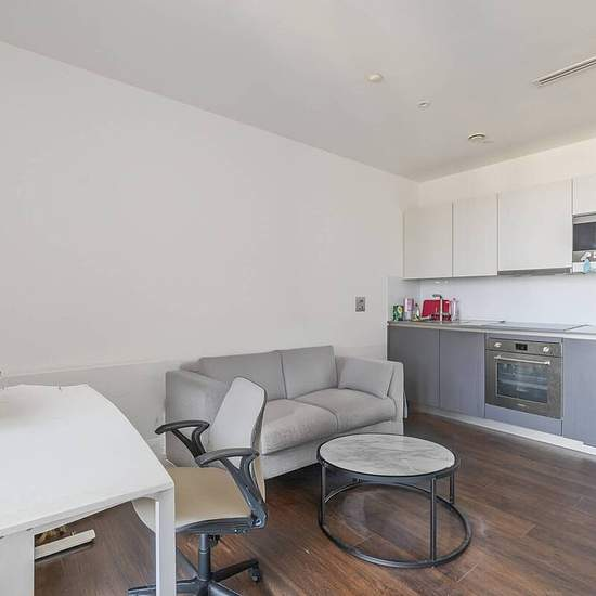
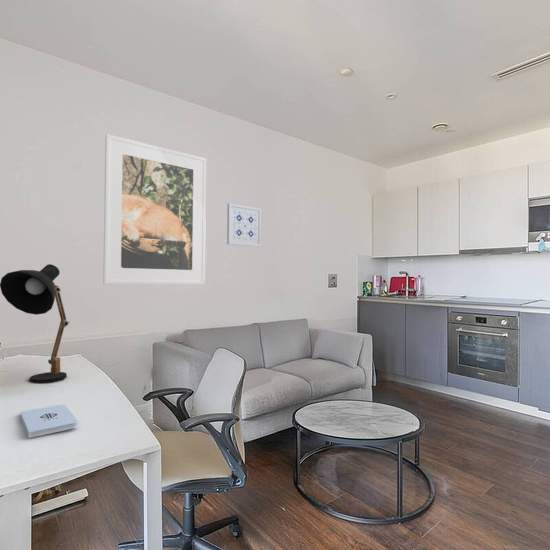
+ notepad [20,404,79,439]
+ wall art [226,202,262,248]
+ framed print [102,133,207,285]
+ desk lamp [0,263,70,384]
